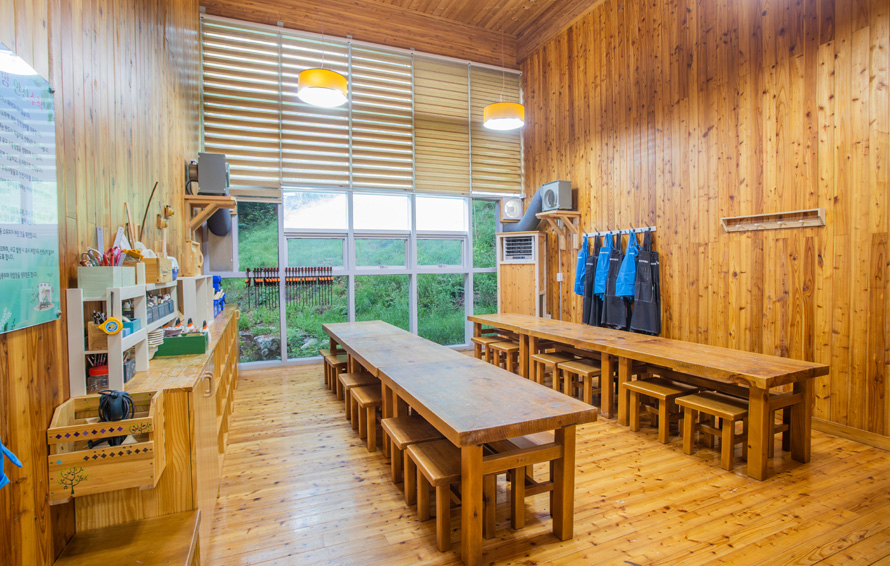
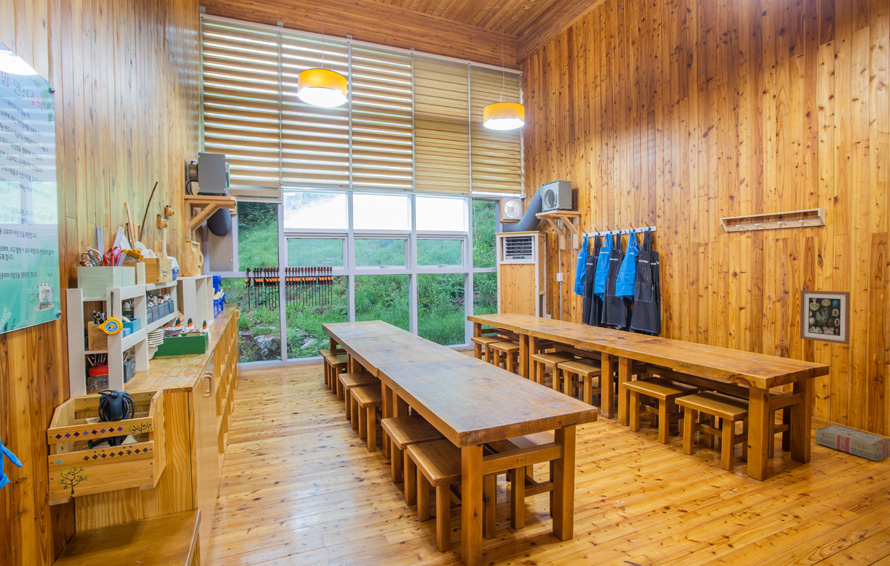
+ wall art [799,289,851,345]
+ carton [814,424,890,462]
